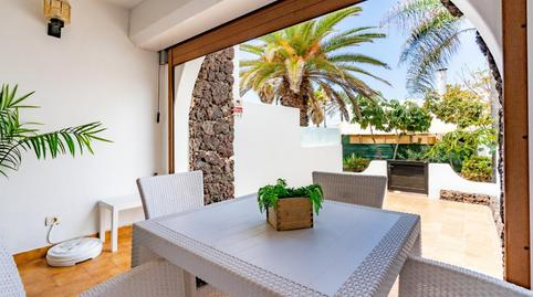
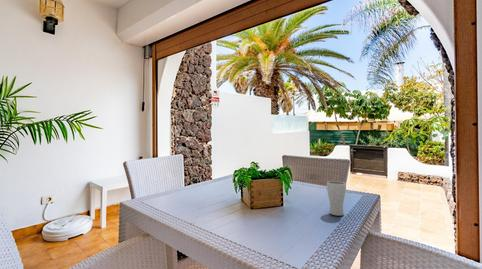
+ drinking glass [326,180,347,217]
